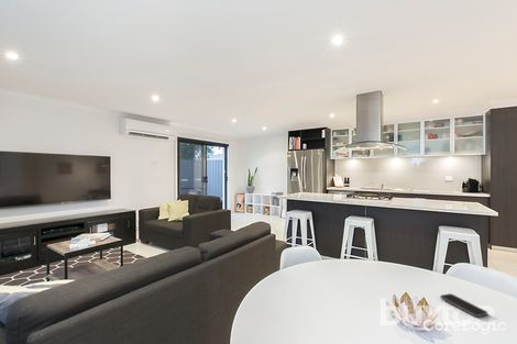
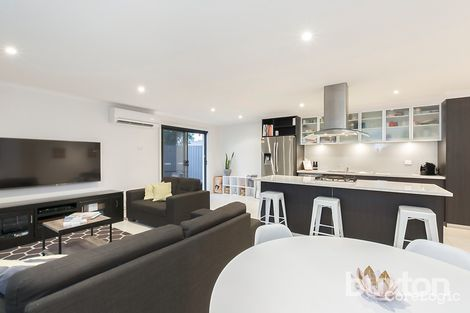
- smartphone [439,292,488,318]
